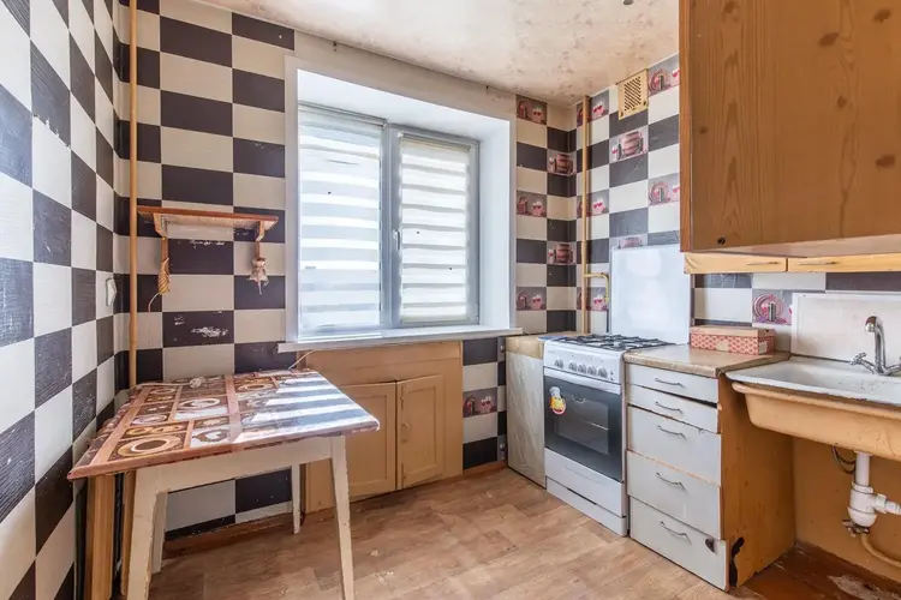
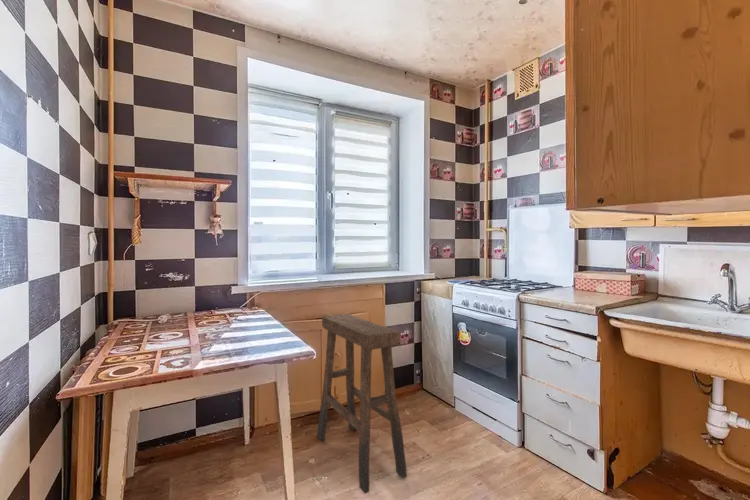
+ stool [316,313,408,495]
